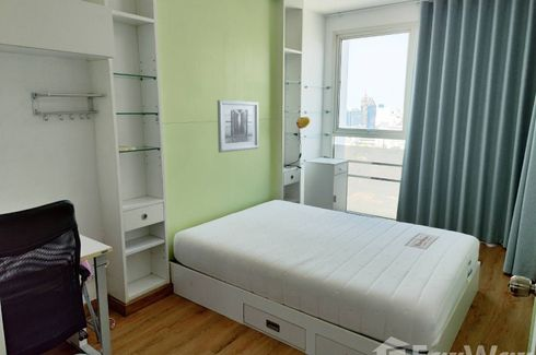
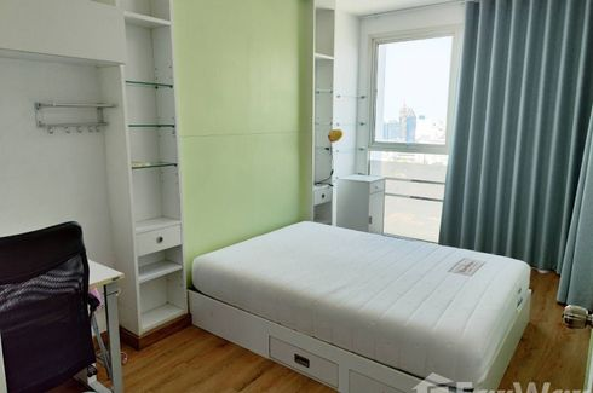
- wall art [217,99,259,154]
